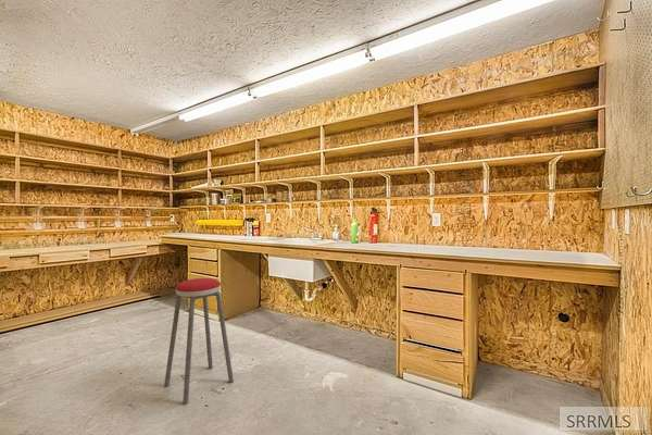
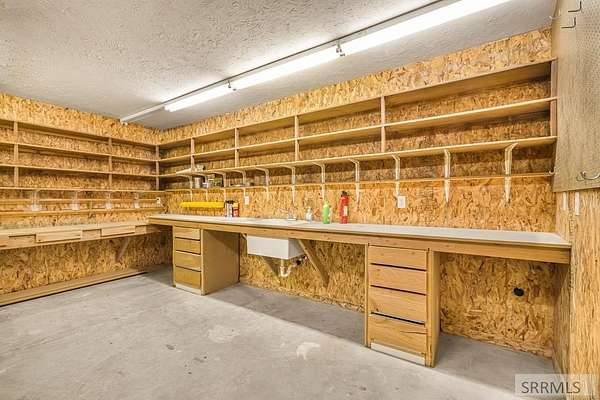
- music stool [163,277,235,406]
